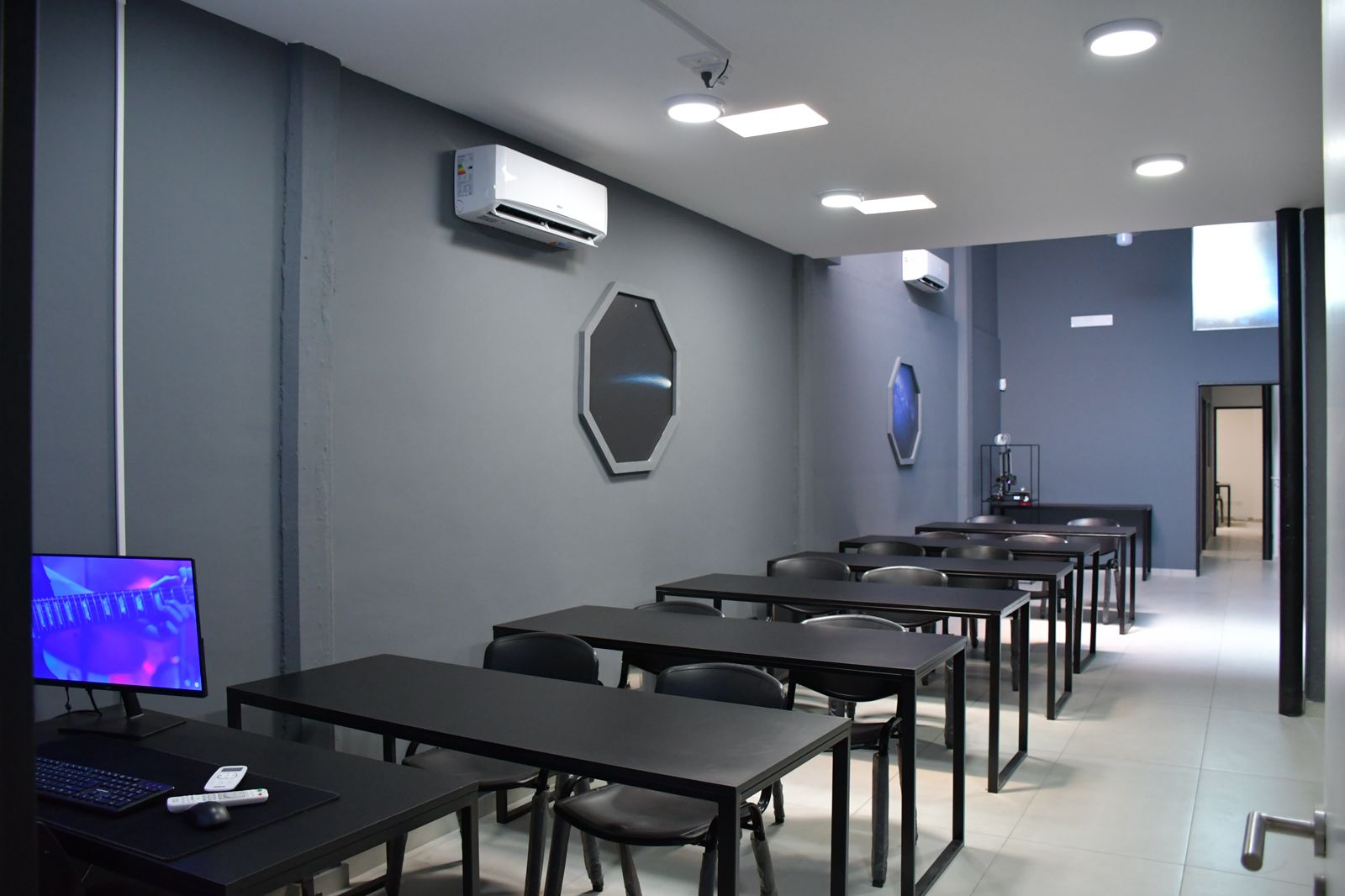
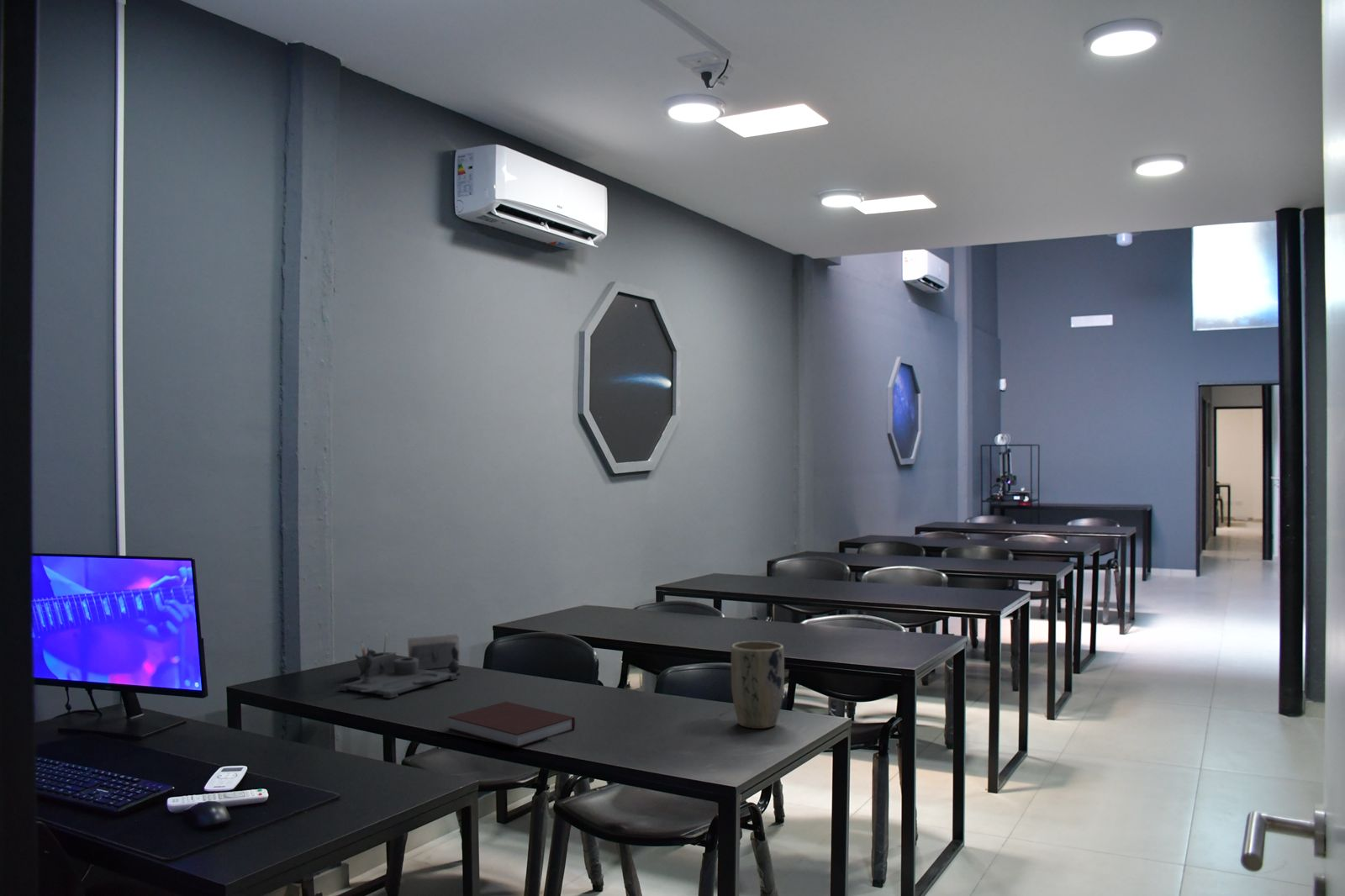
+ notebook [447,701,576,749]
+ plant pot [730,640,785,730]
+ desk organizer [338,632,462,699]
